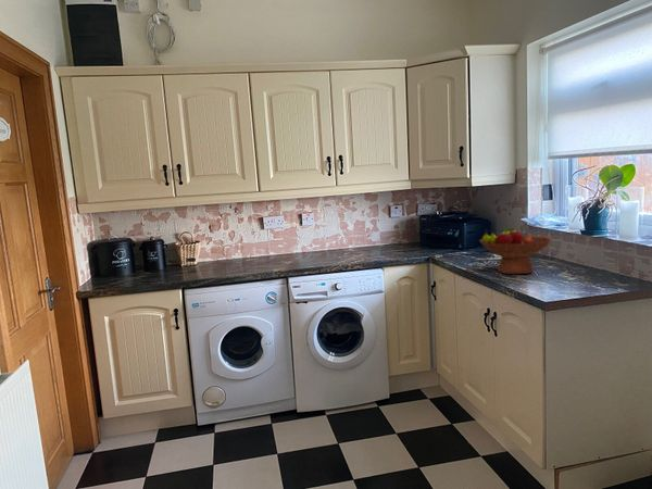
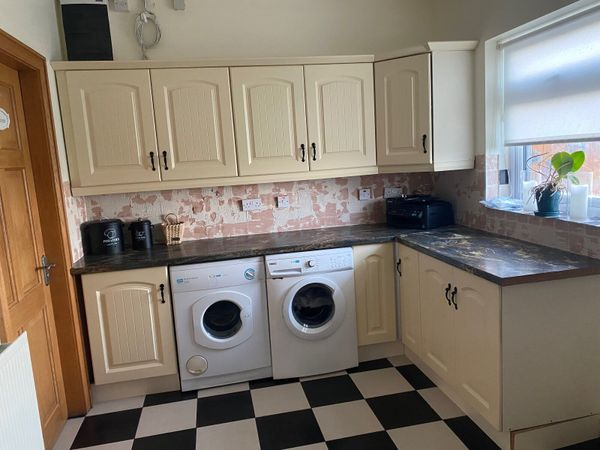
- fruit bowl [478,227,553,275]
